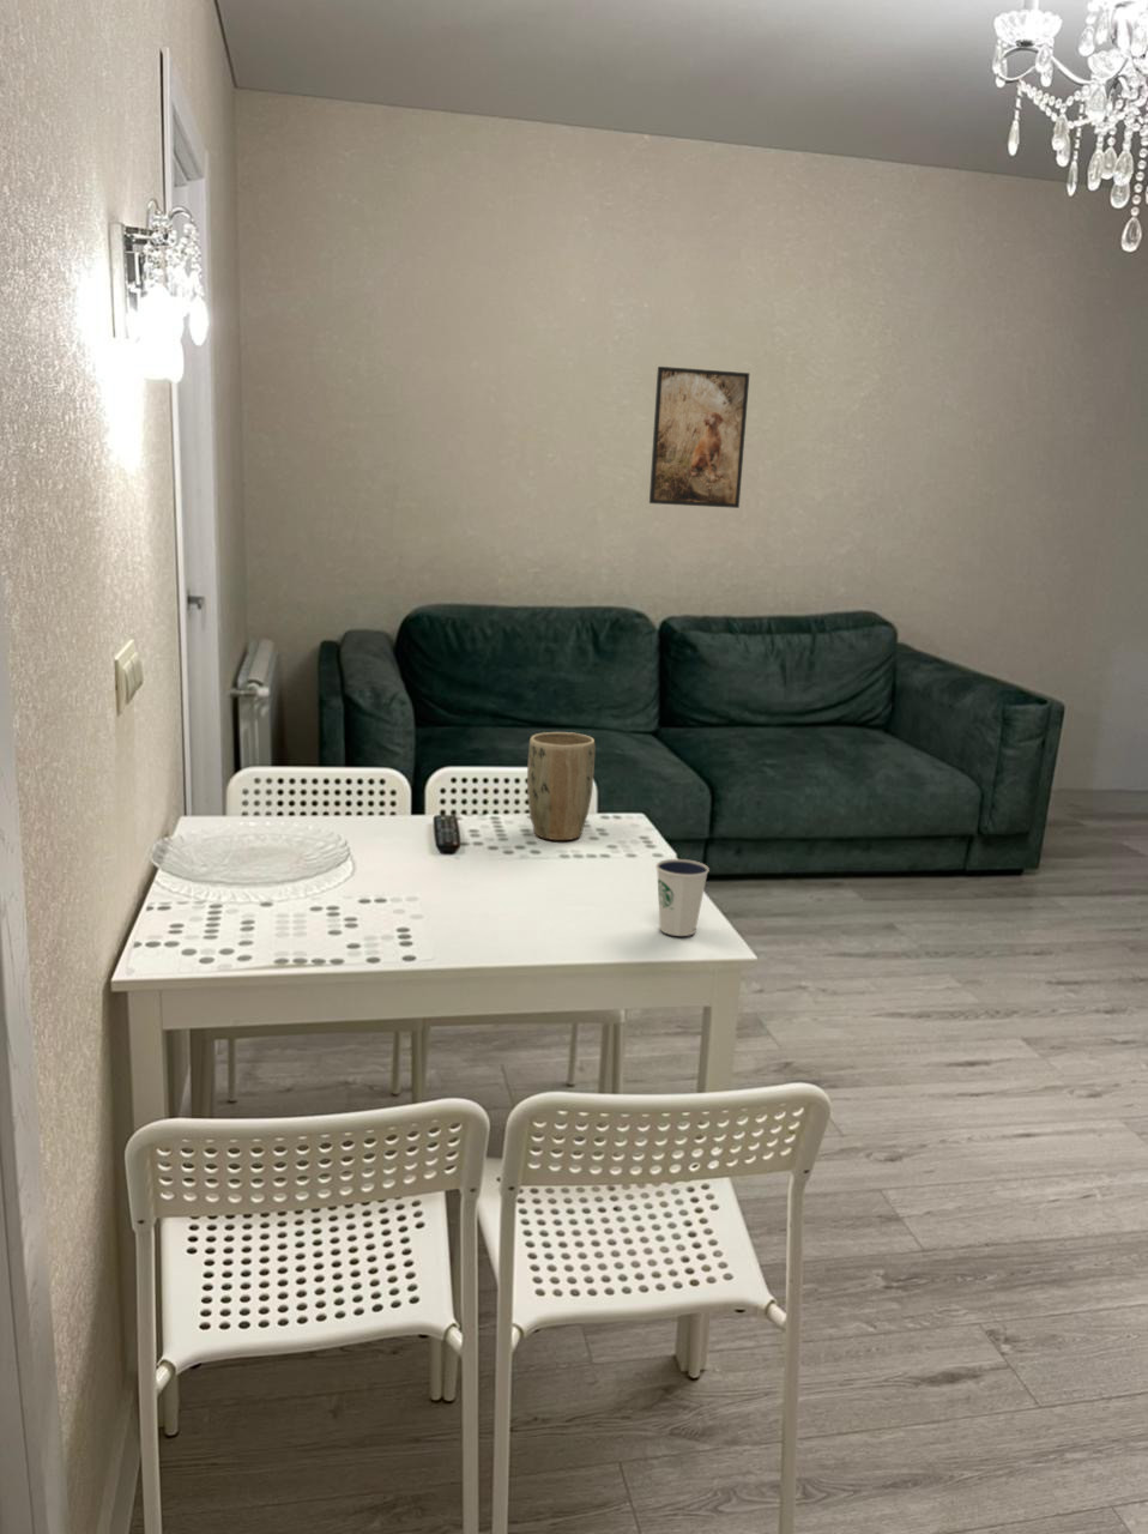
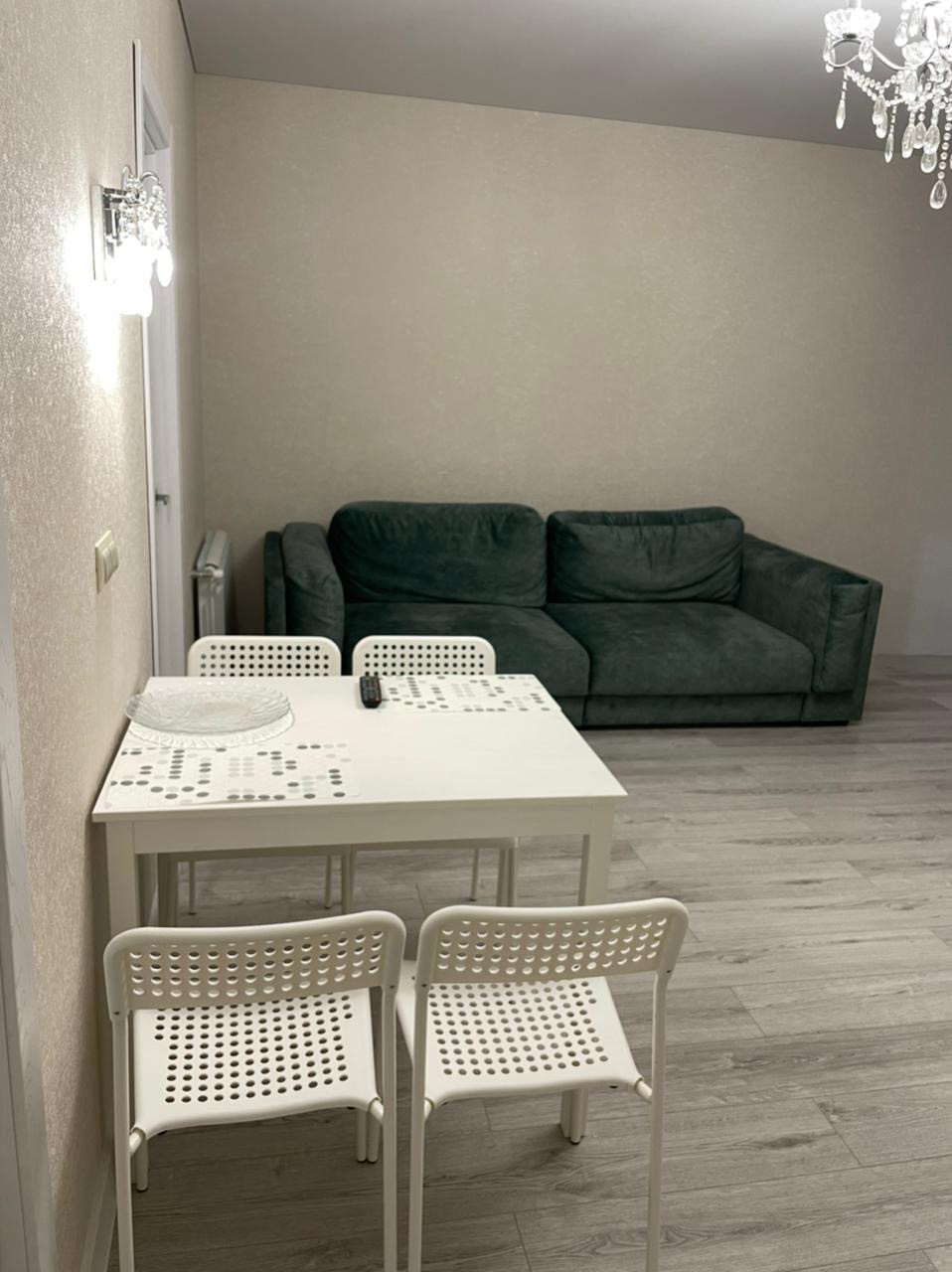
- plant pot [526,731,596,842]
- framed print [649,365,750,509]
- dixie cup [655,859,710,937]
